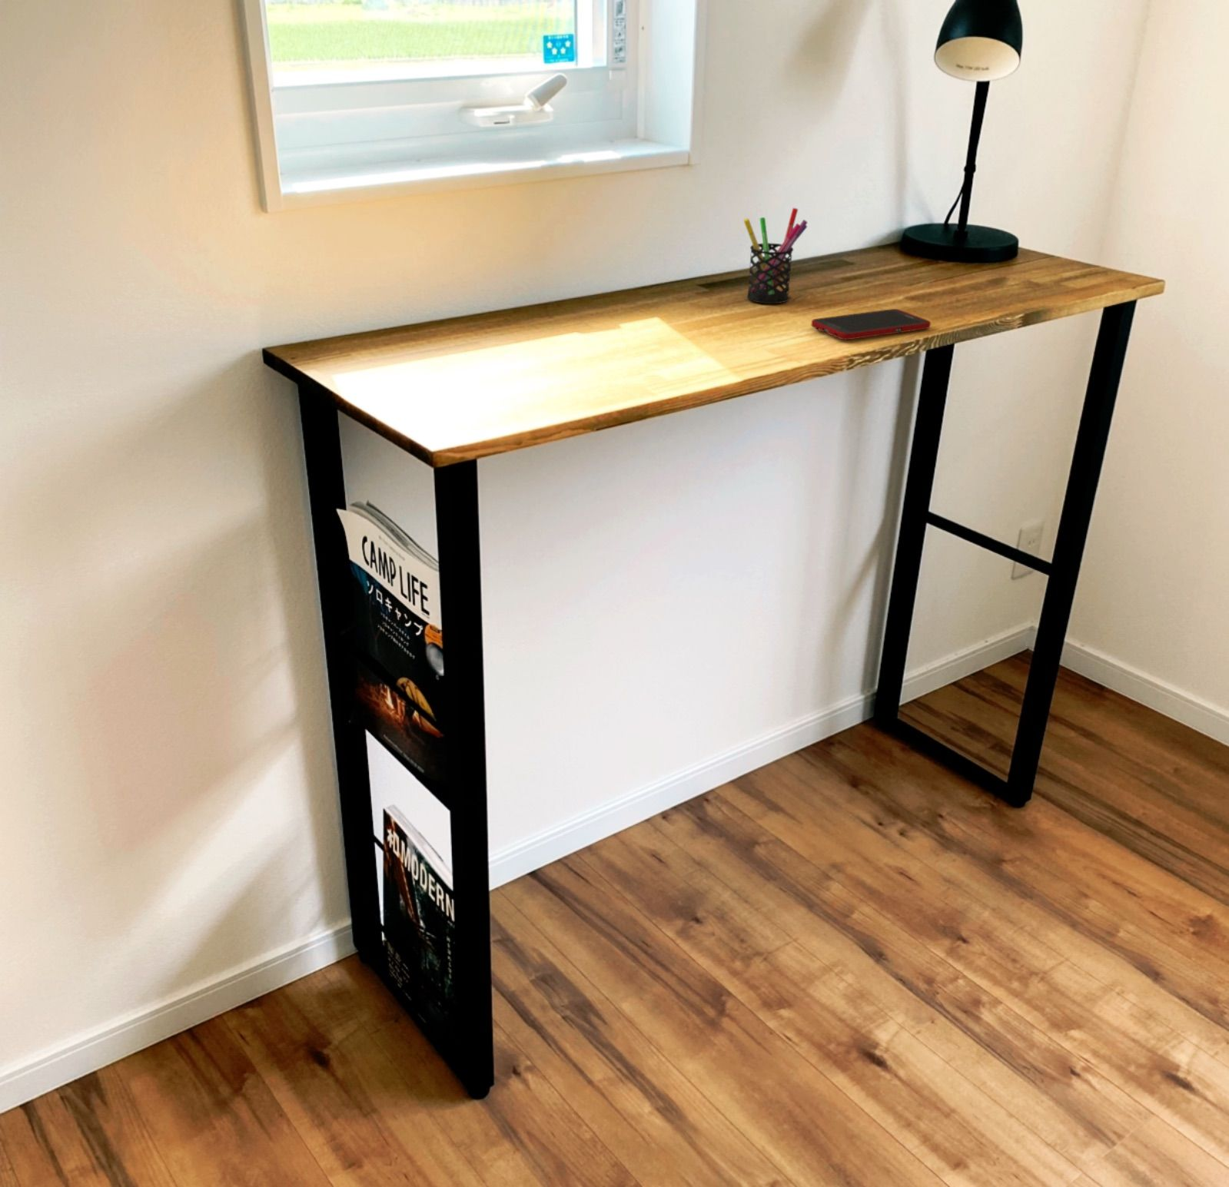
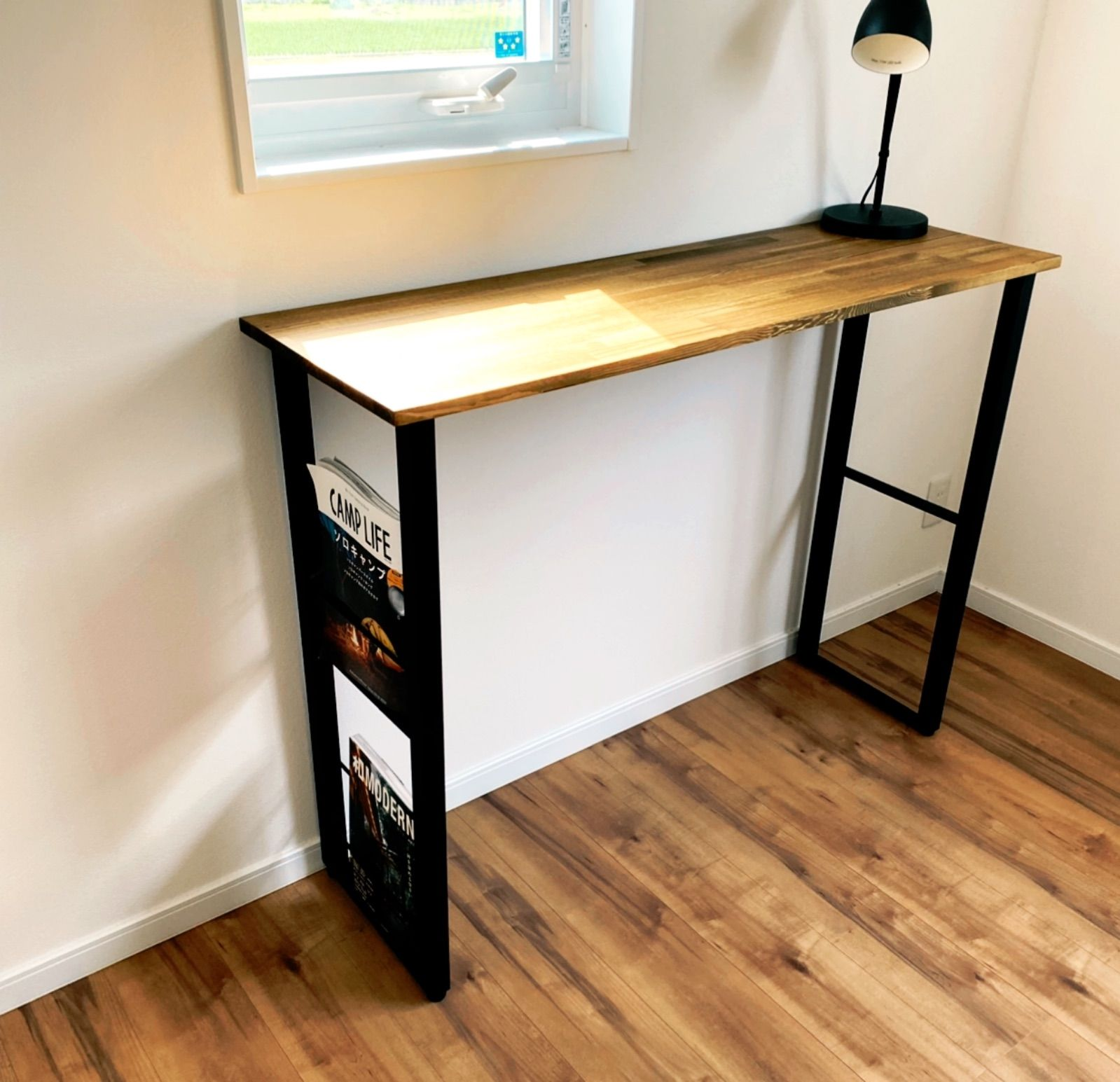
- pen holder [743,207,809,304]
- cell phone [811,308,932,340]
